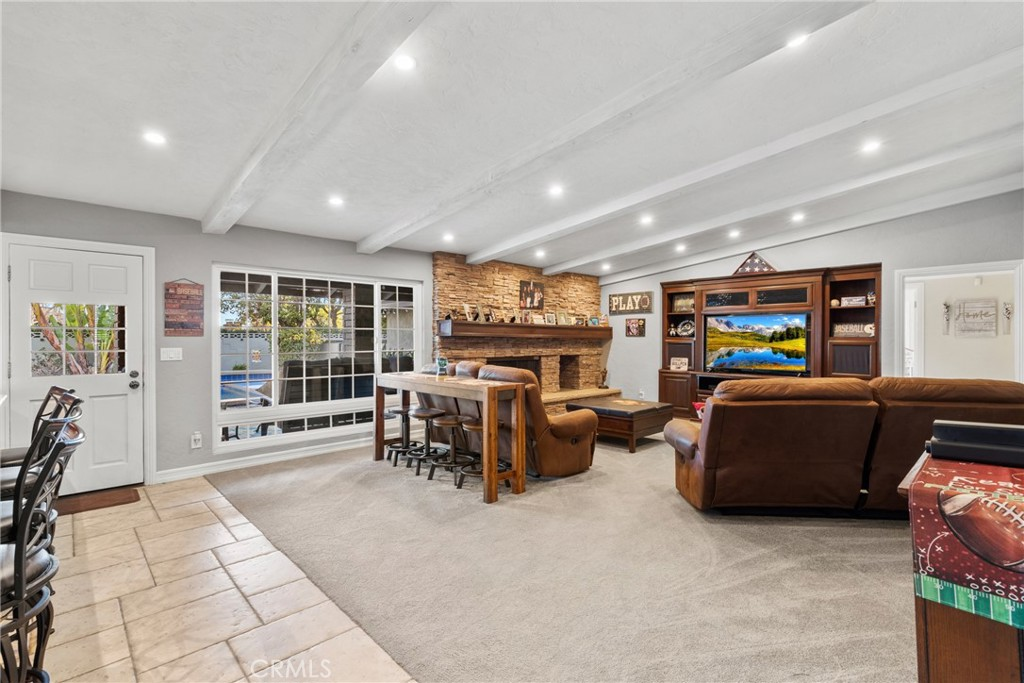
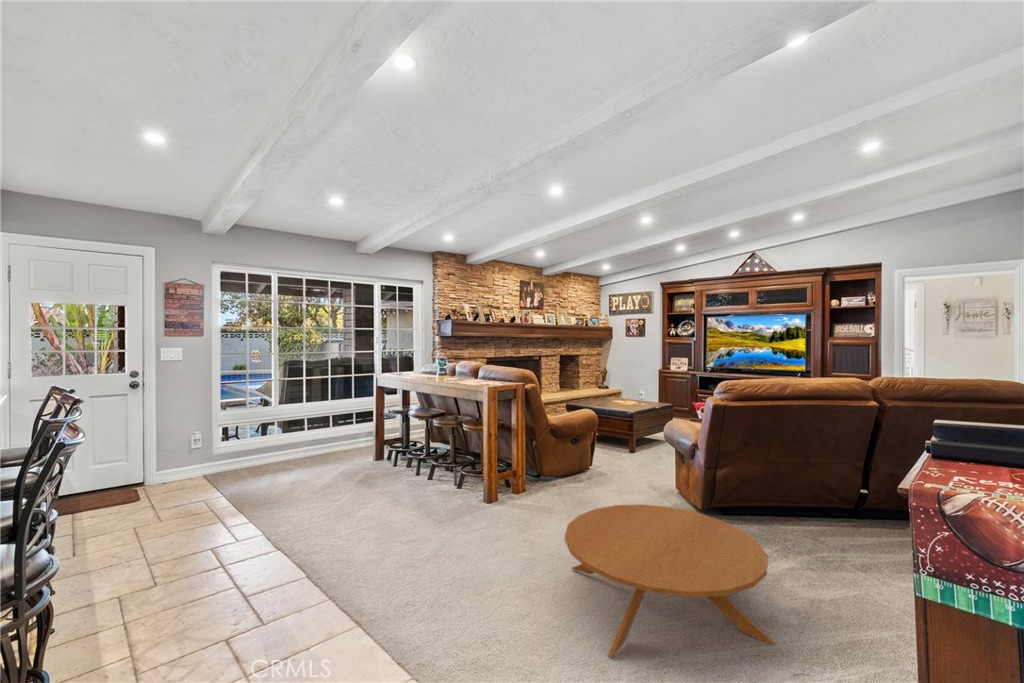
+ coffee table [564,503,777,659]
